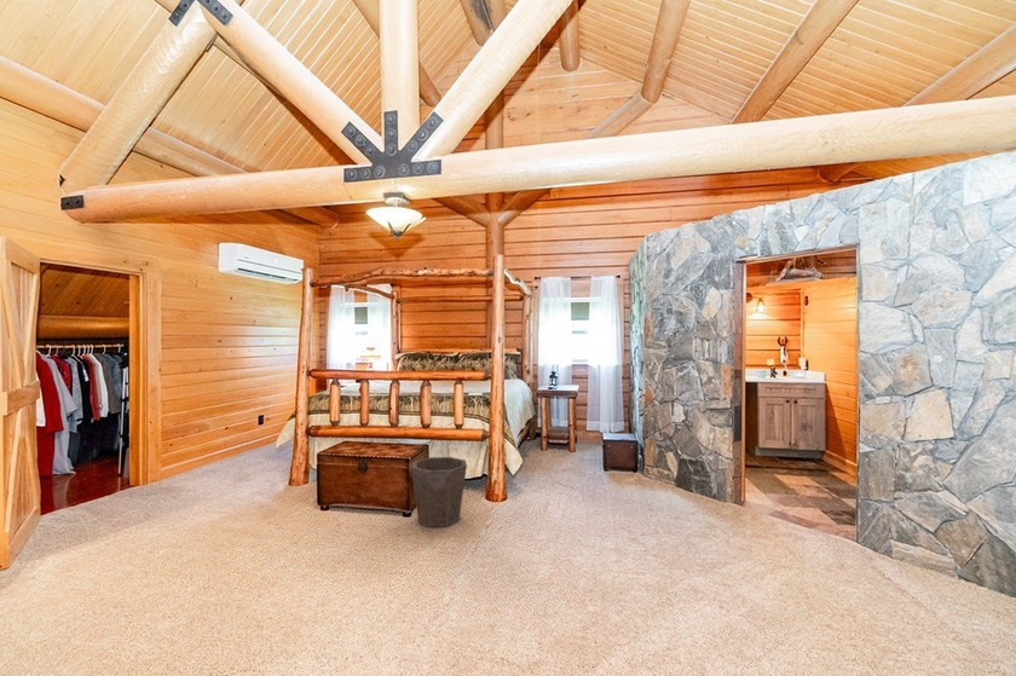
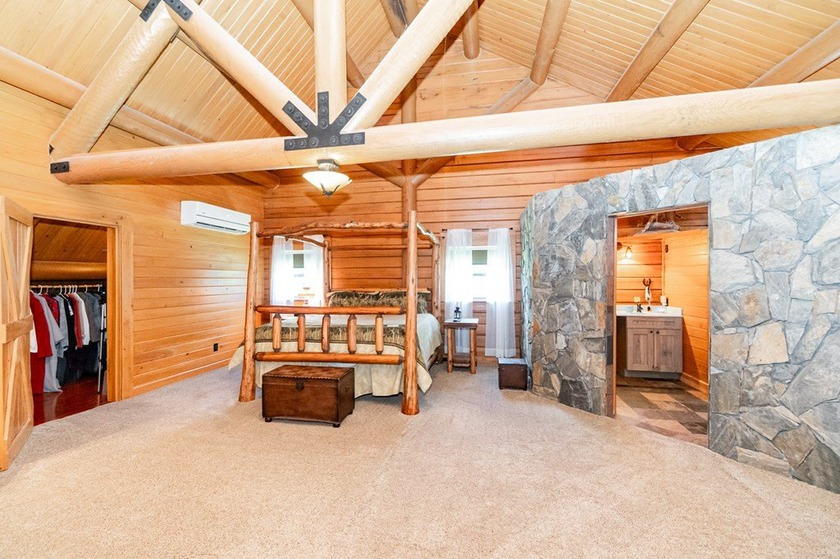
- waste bin [410,456,468,528]
